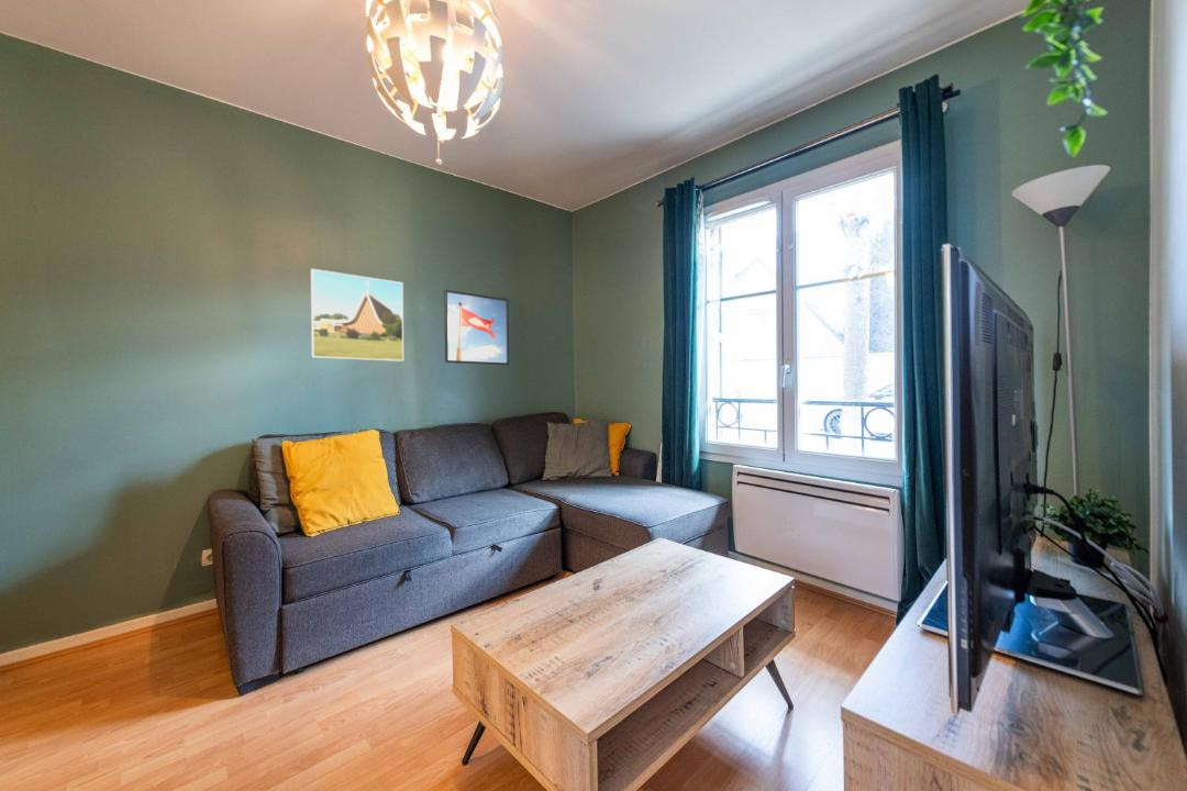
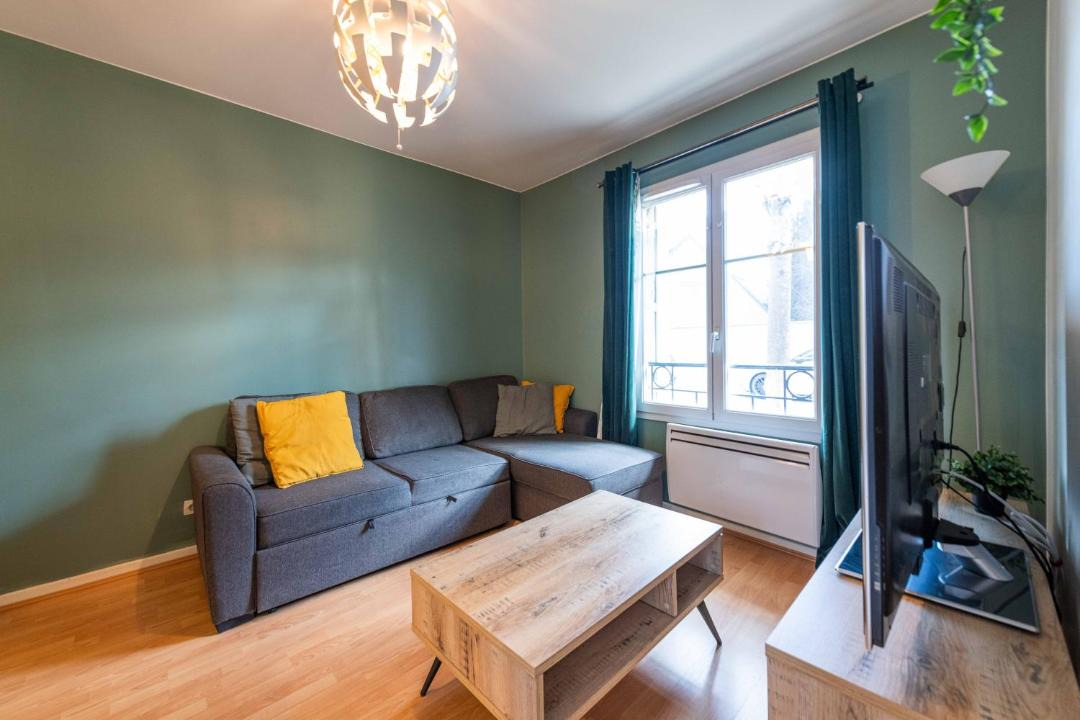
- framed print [443,289,510,366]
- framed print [310,268,404,363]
